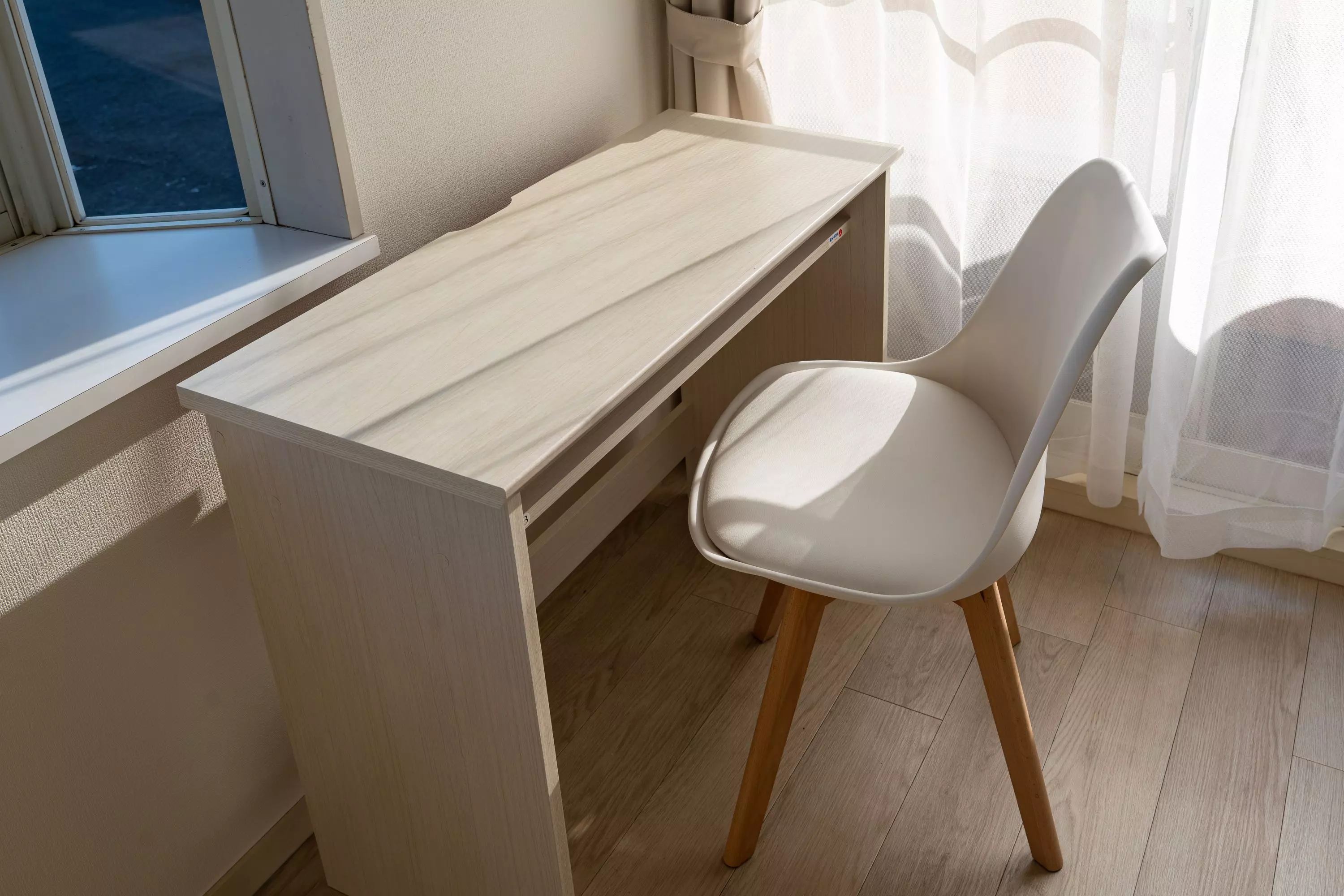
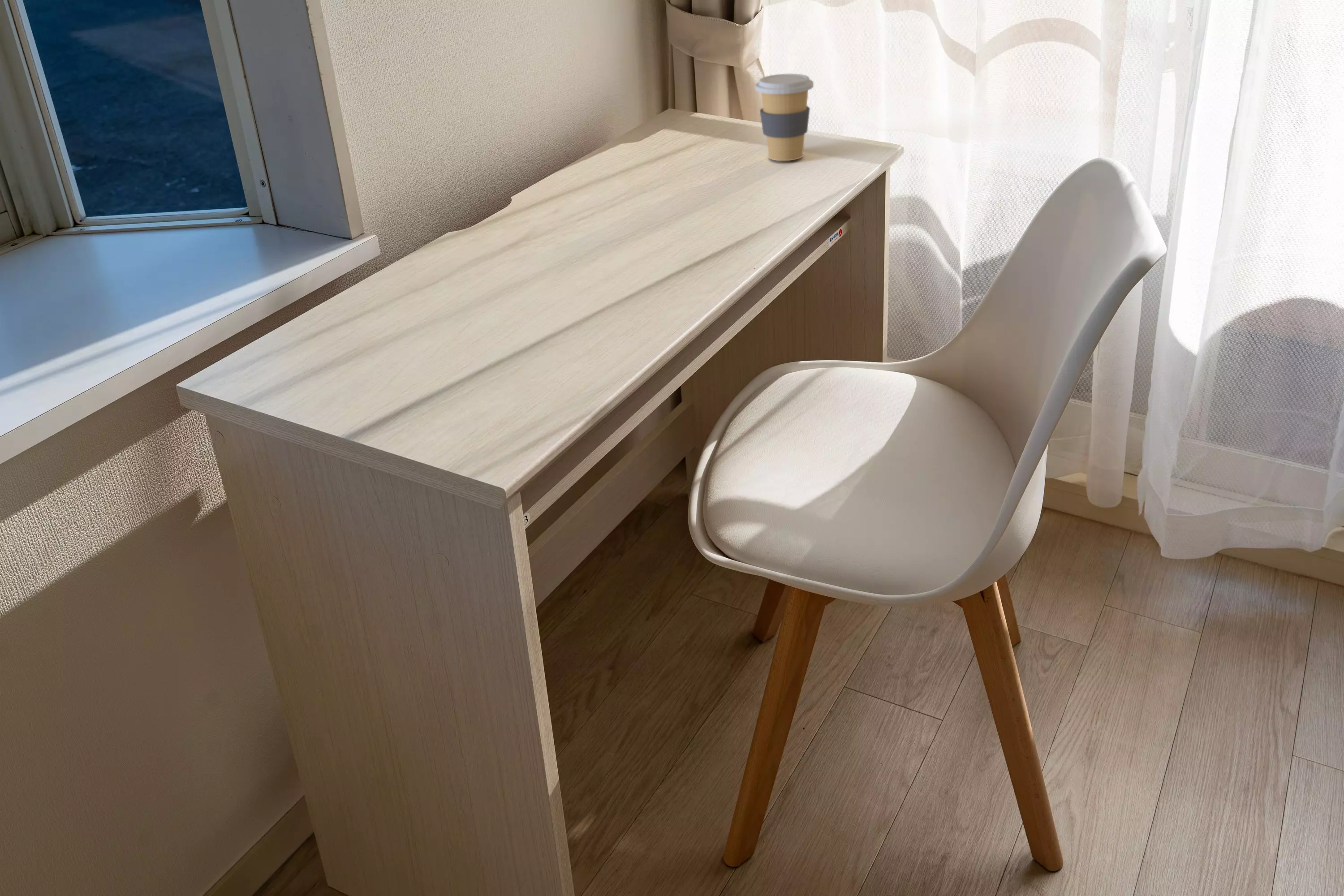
+ coffee cup [755,73,814,161]
